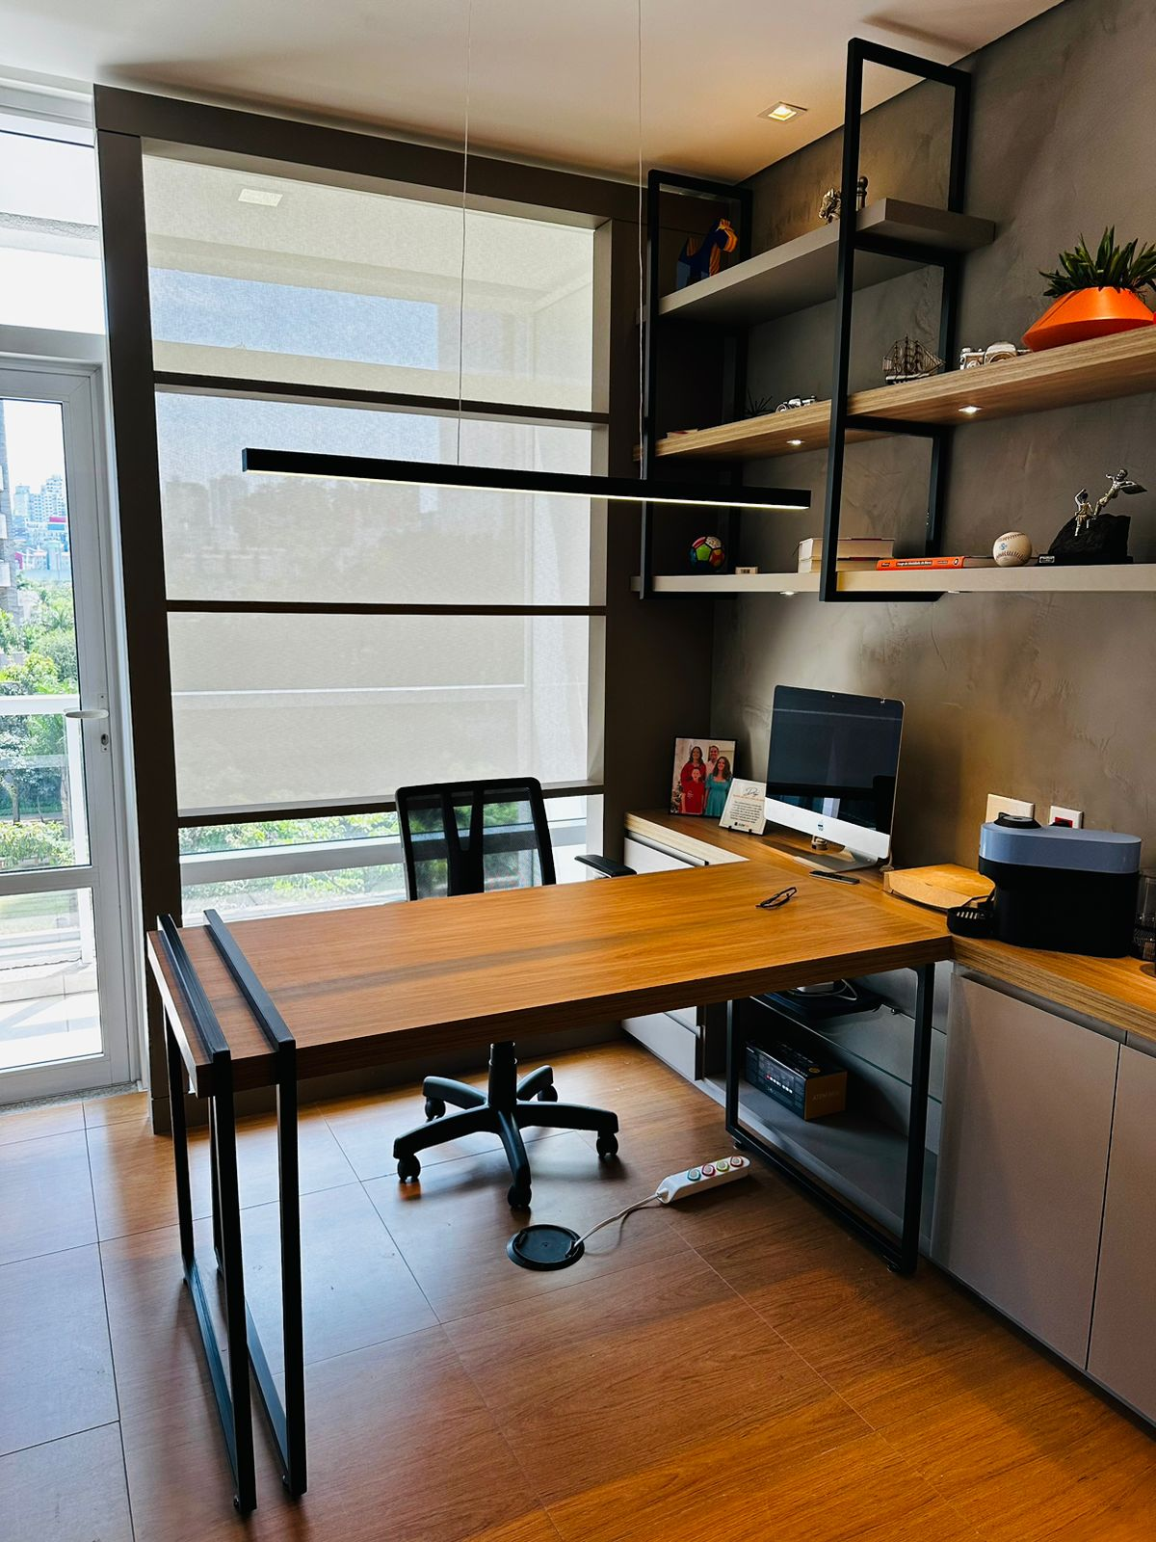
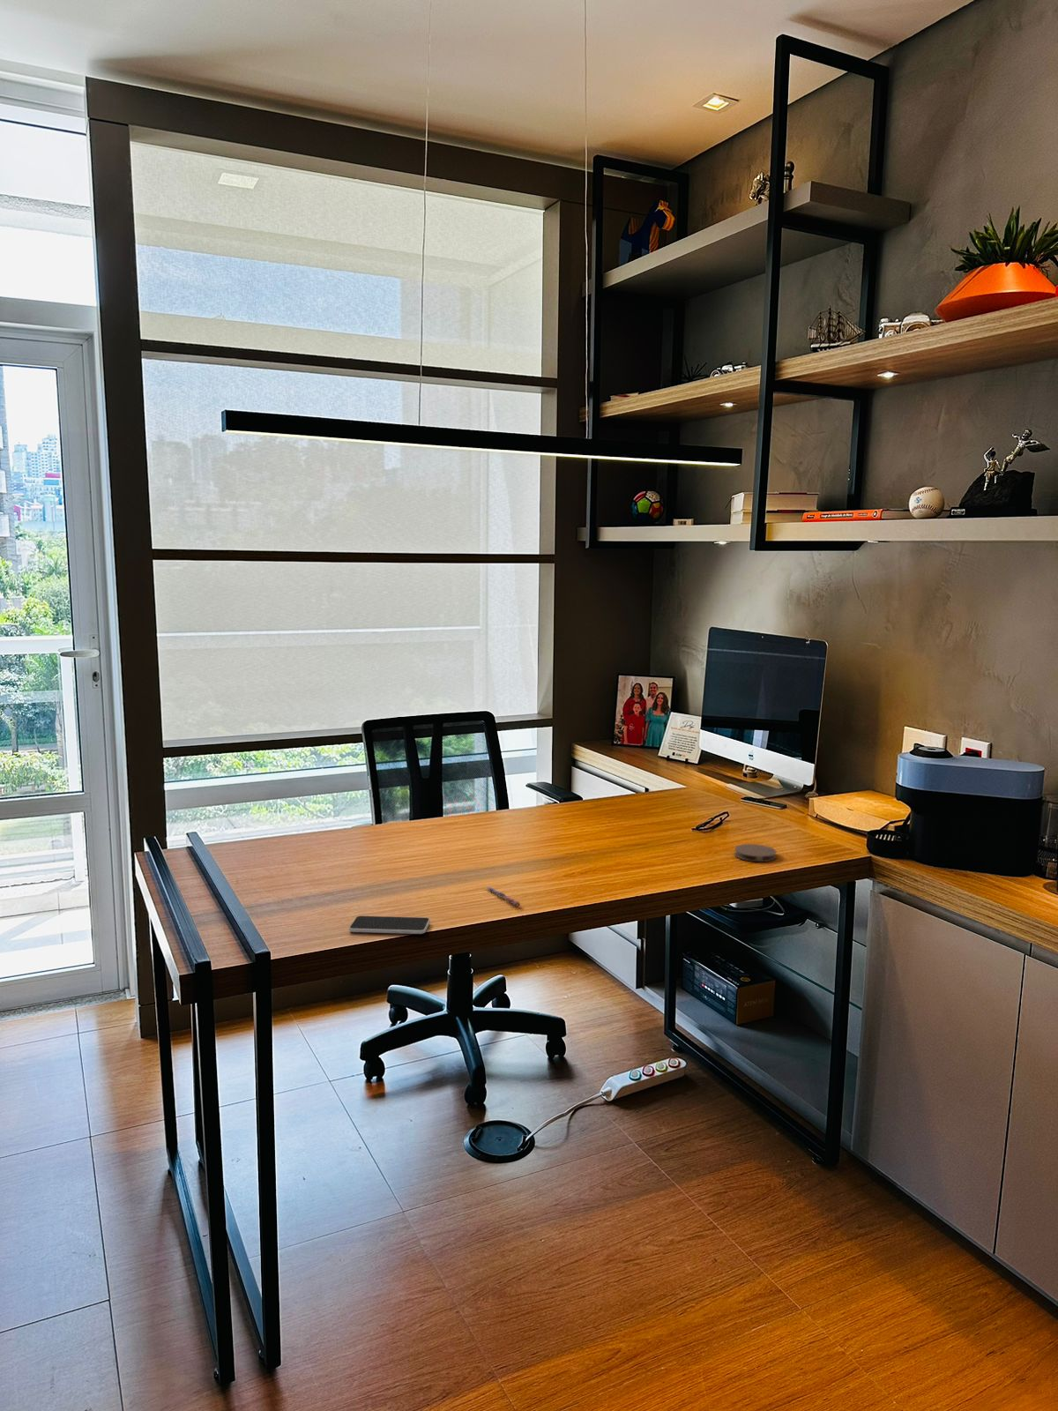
+ coaster [733,843,778,862]
+ pen [485,885,521,907]
+ smartphone [348,915,431,934]
